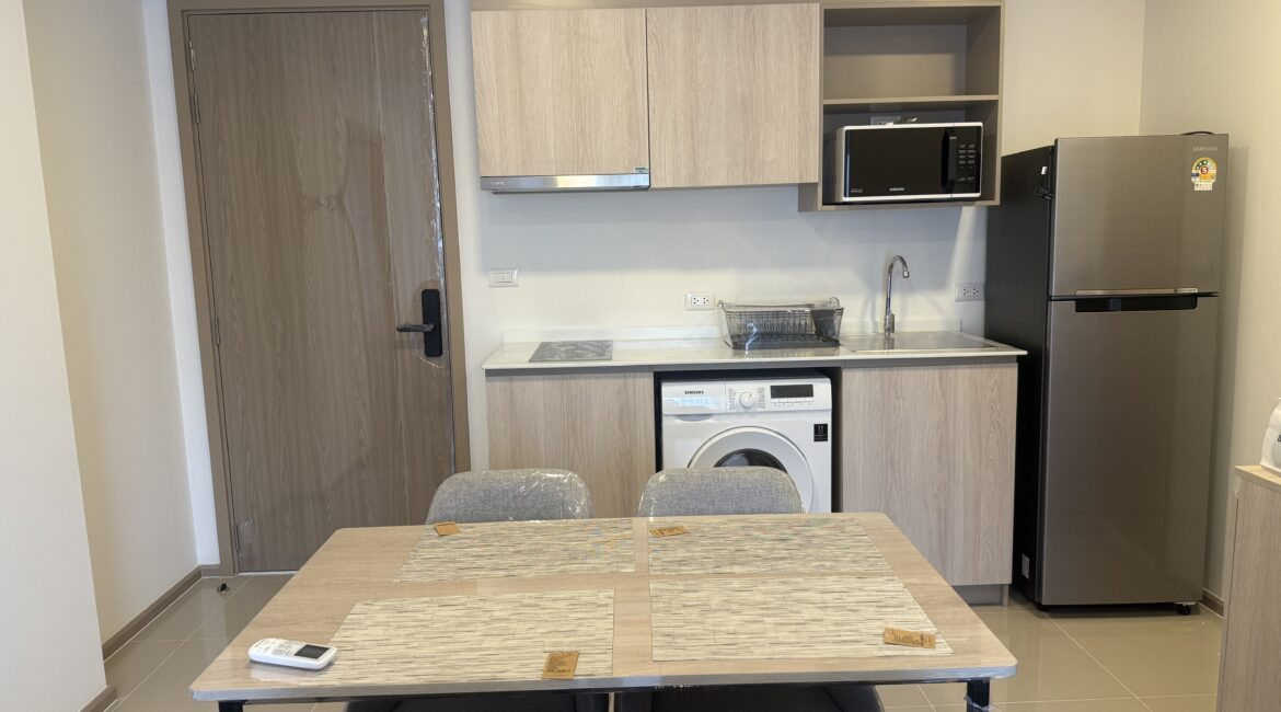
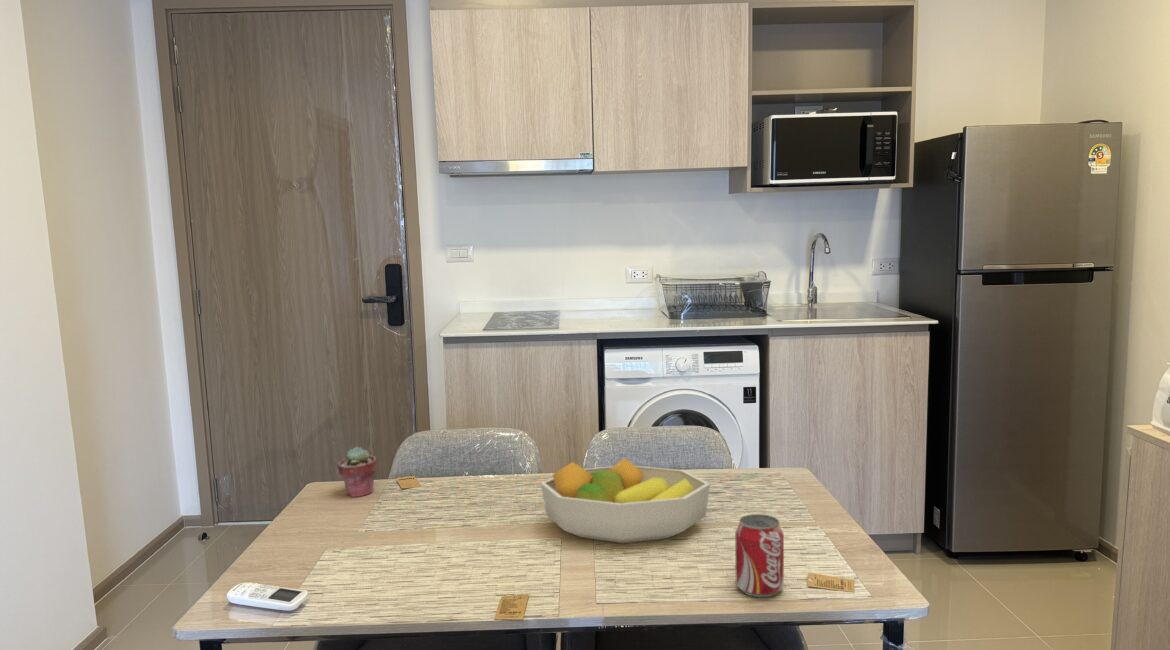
+ fruit bowl [540,457,711,544]
+ beverage can [734,513,785,598]
+ potted succulent [337,445,378,499]
